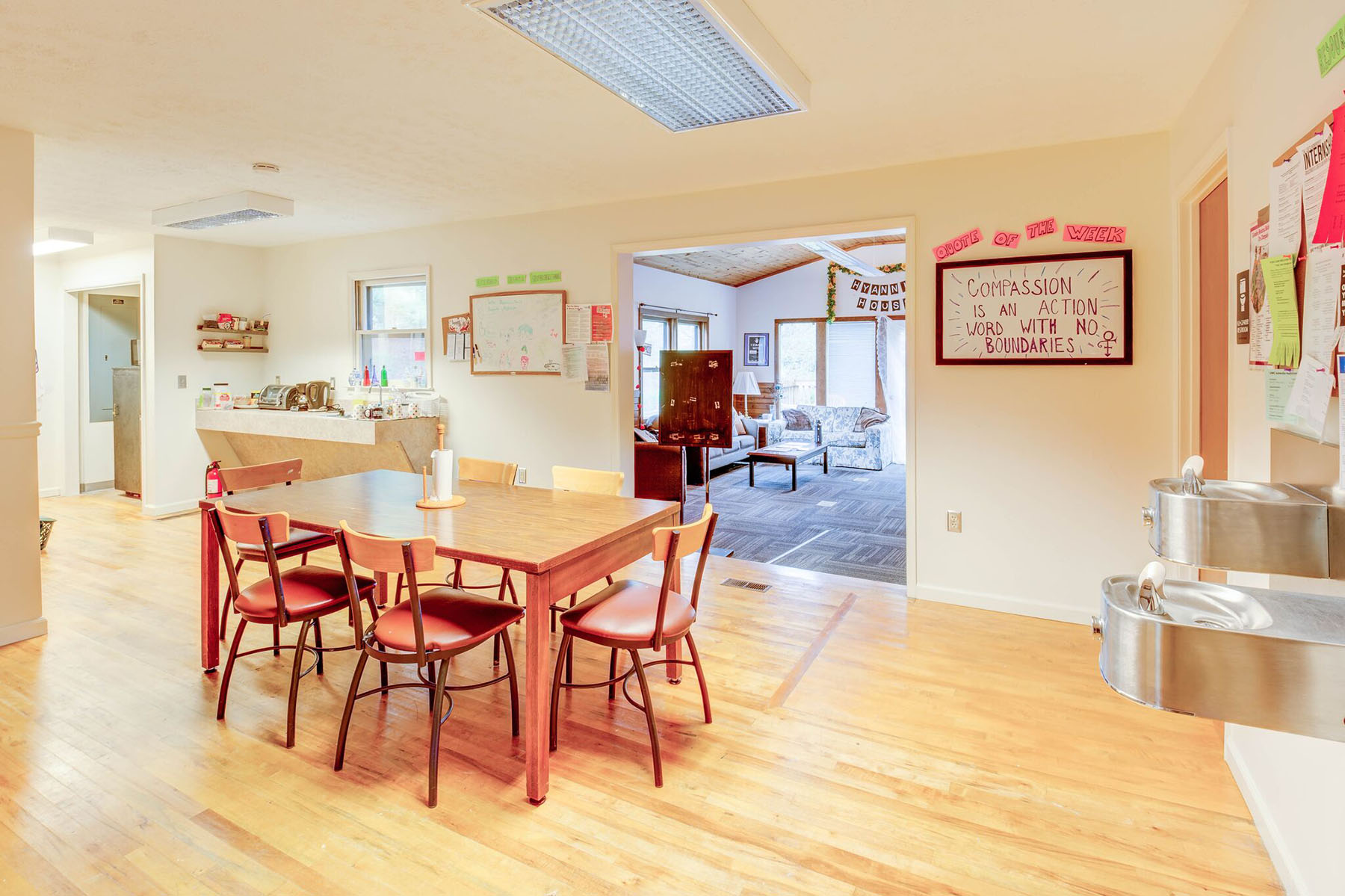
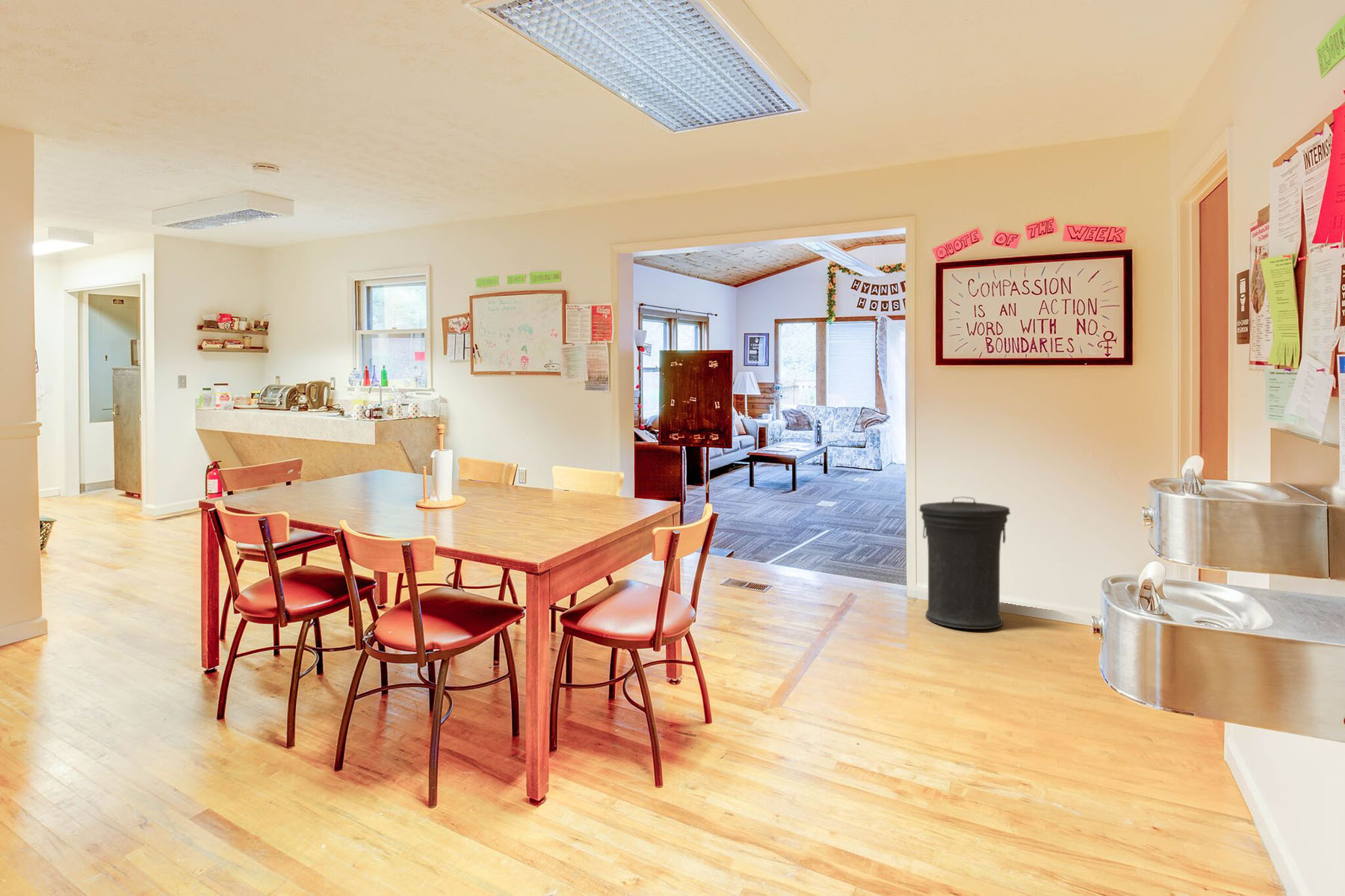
+ trash can [918,496,1011,630]
